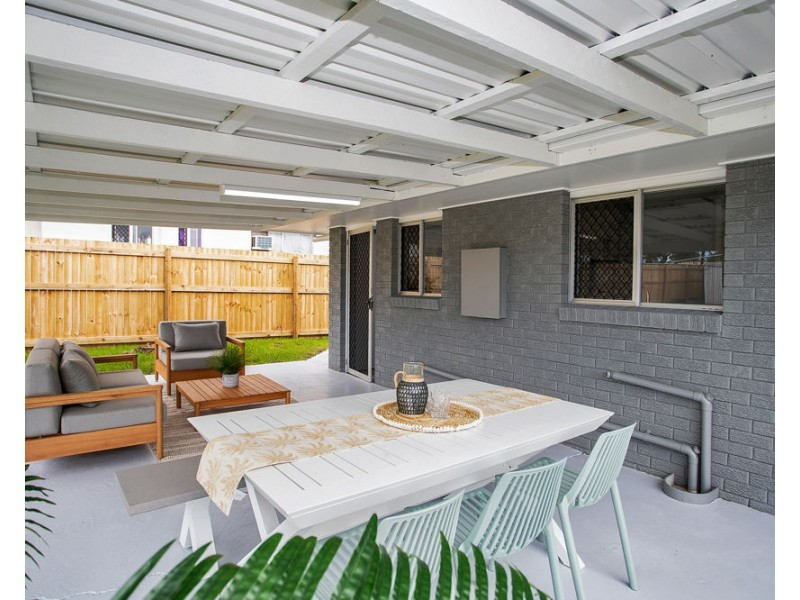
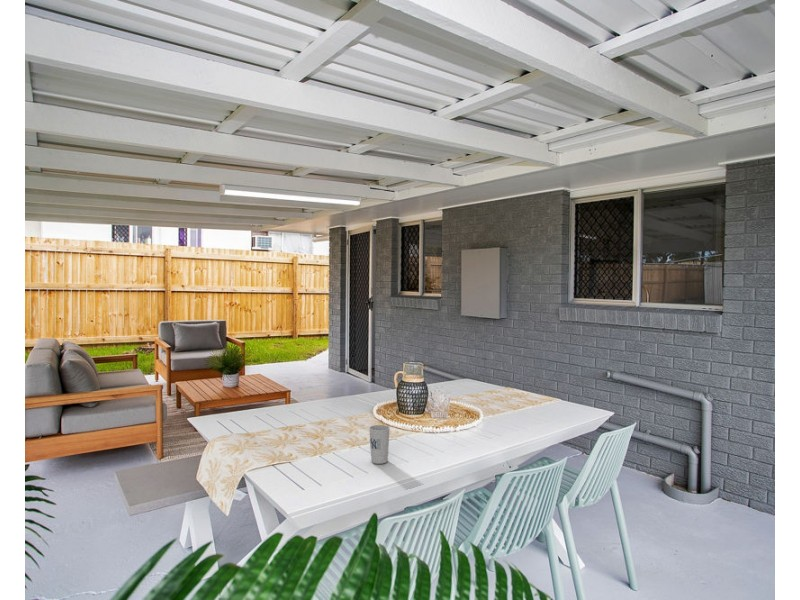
+ cup [368,424,391,465]
